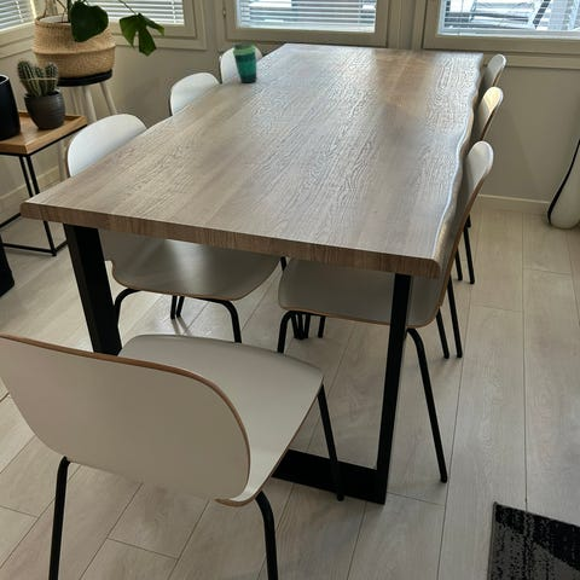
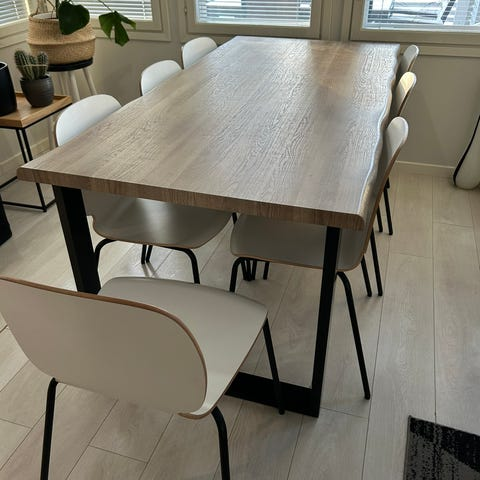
- cup [232,42,259,83]
